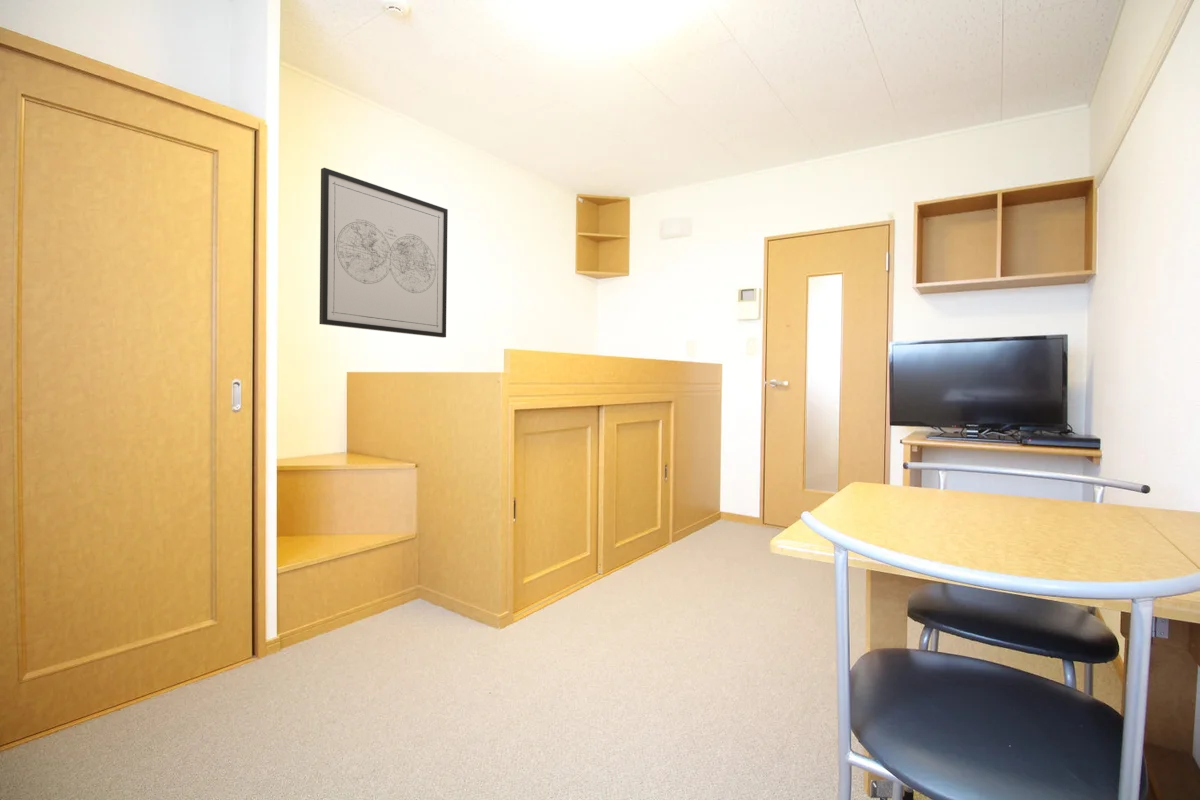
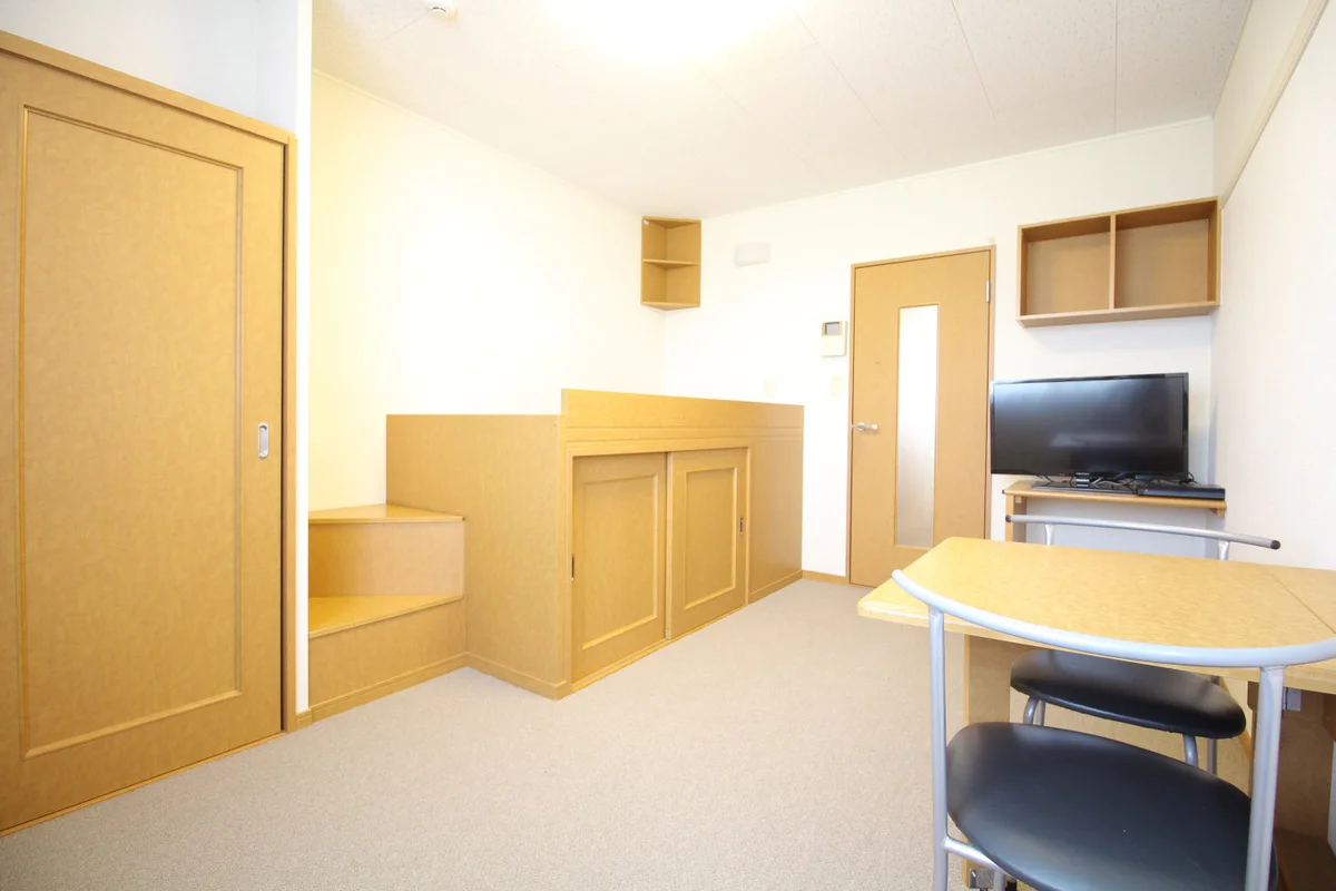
- wall art [318,167,449,339]
